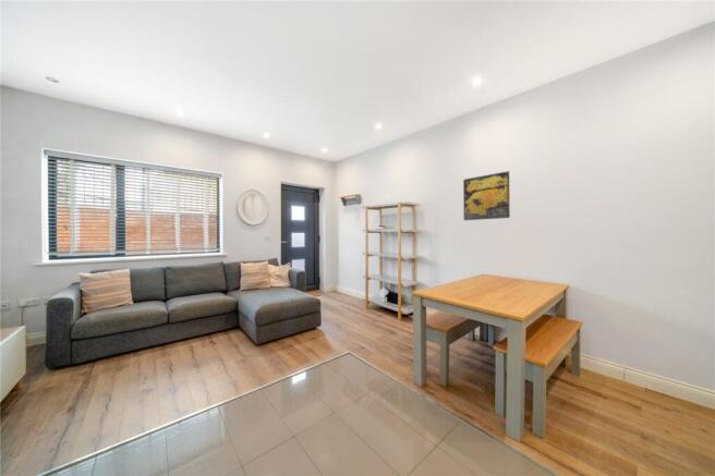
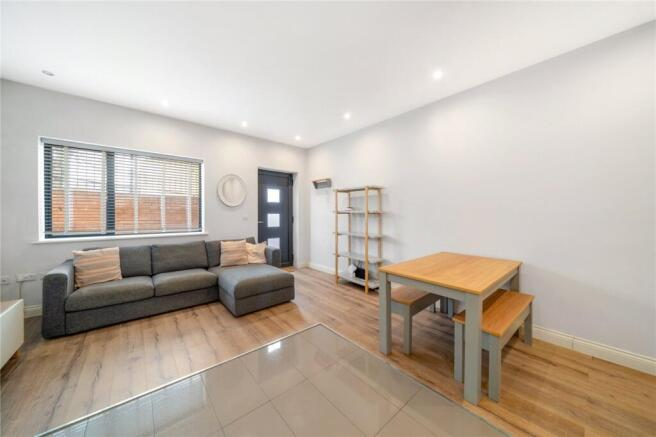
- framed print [462,170,511,221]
